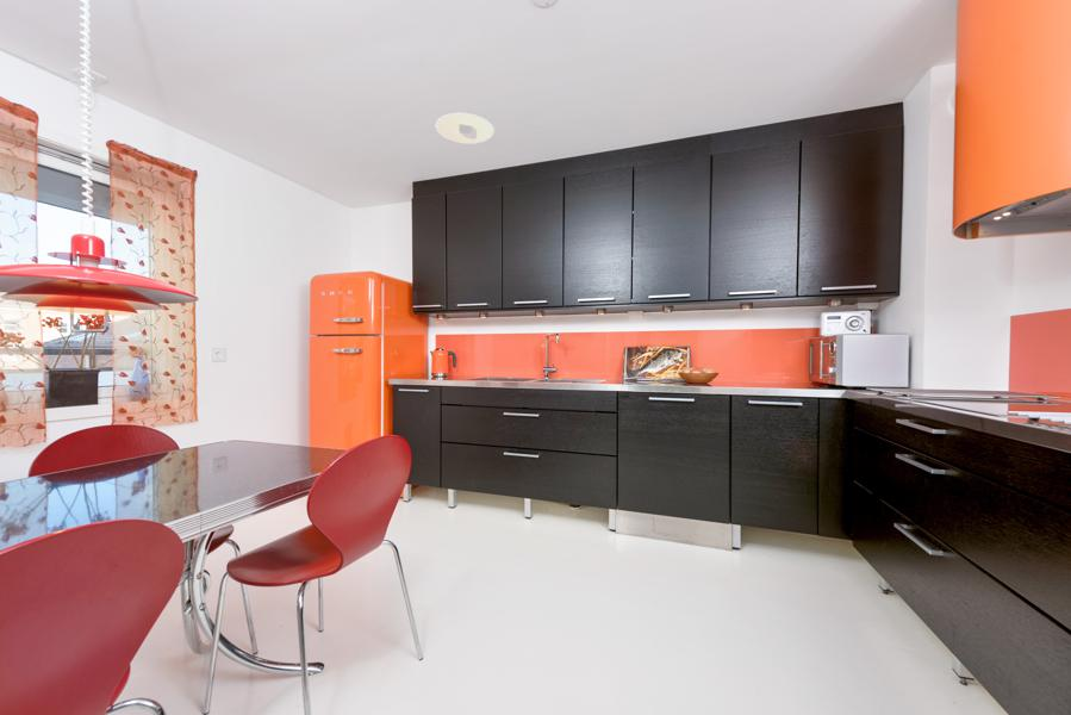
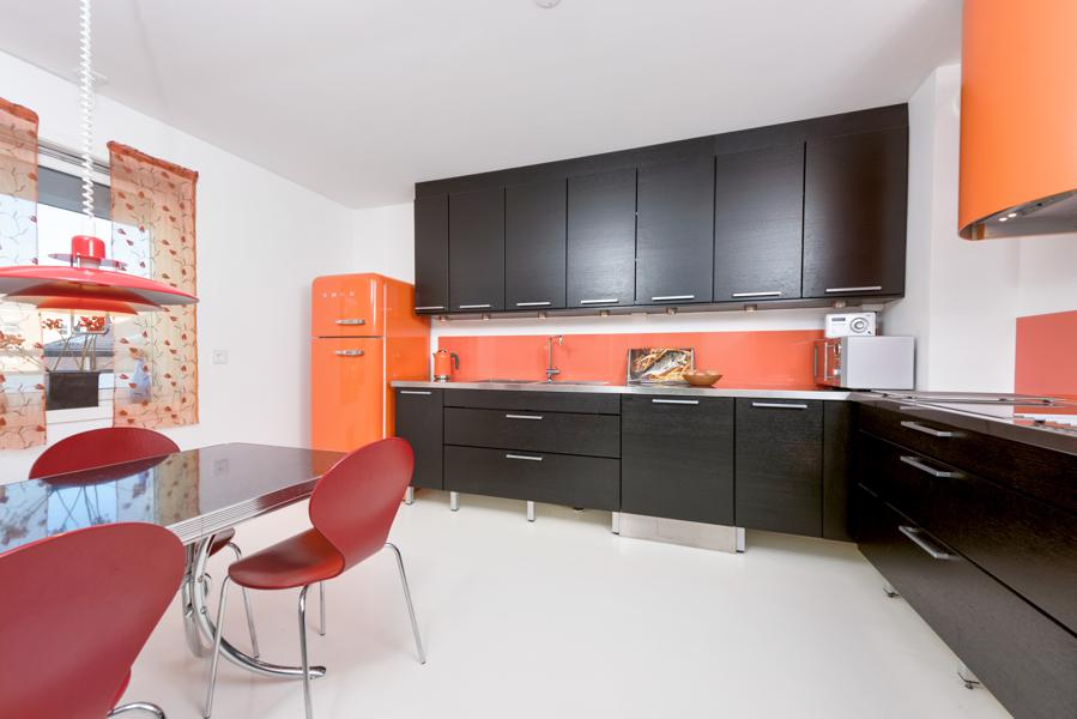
- recessed light [435,112,496,145]
